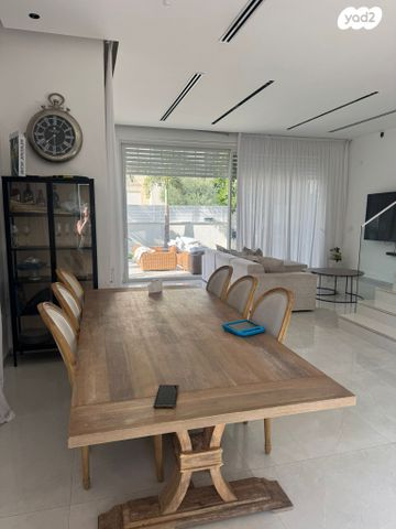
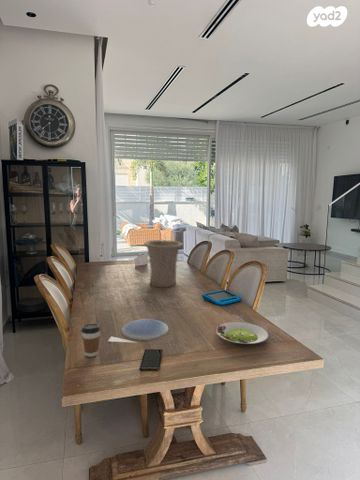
+ plate [107,318,170,344]
+ vase [143,239,185,288]
+ coffee cup [80,323,101,358]
+ salad plate [215,321,269,345]
